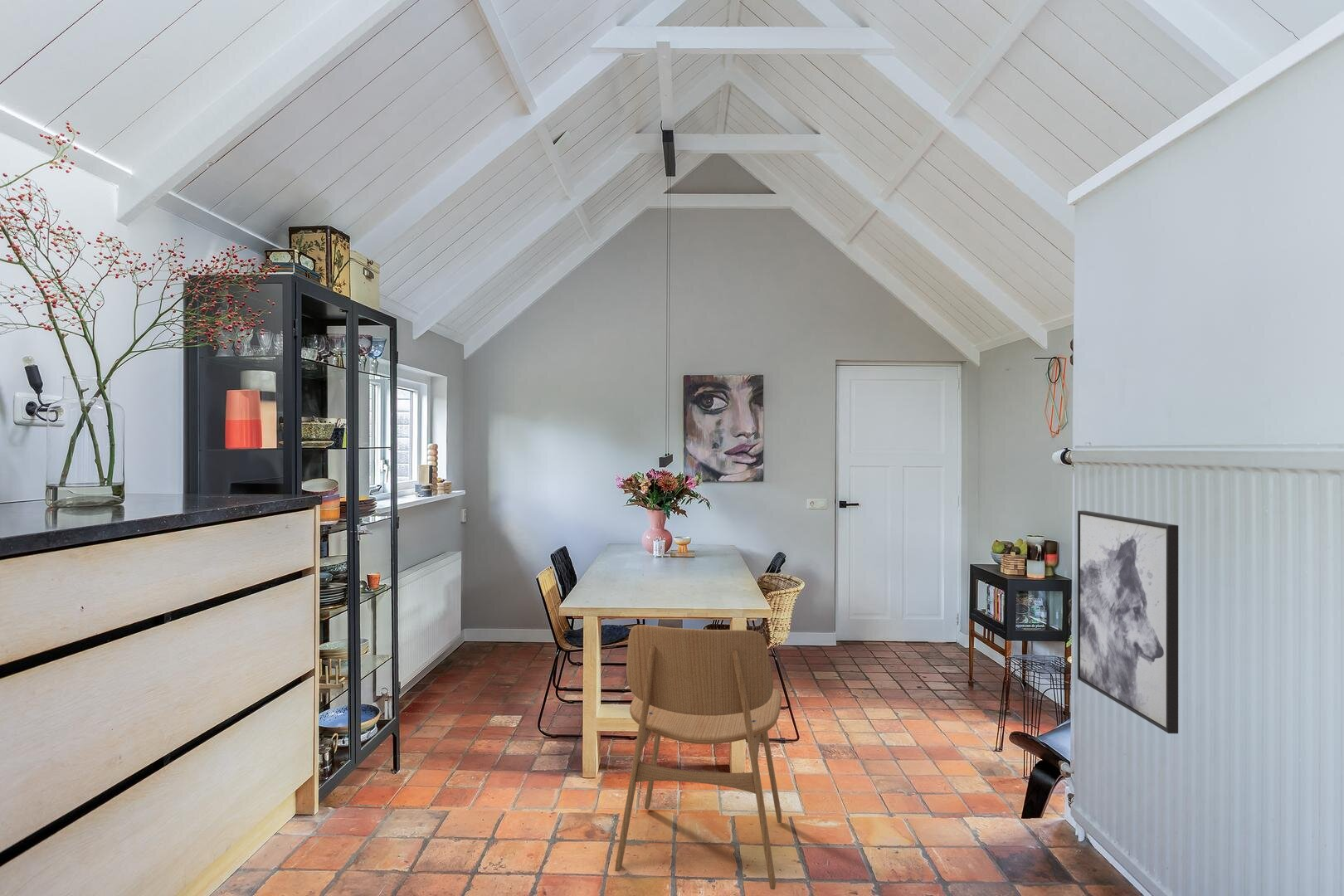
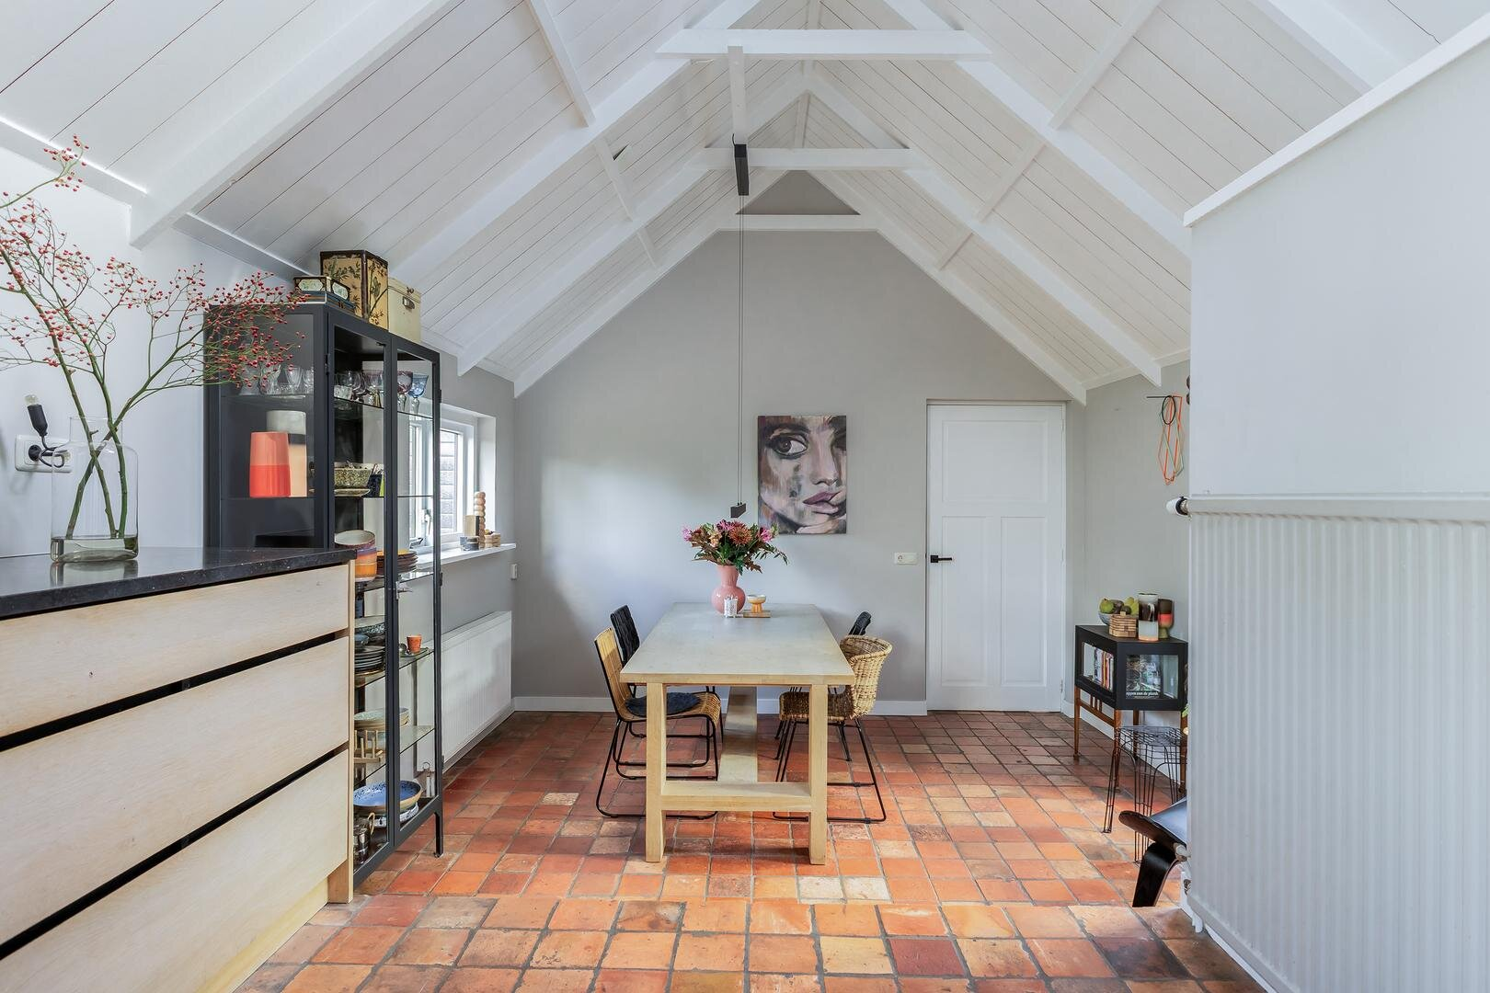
- wall art [1077,510,1179,734]
- dining chair [614,624,782,890]
